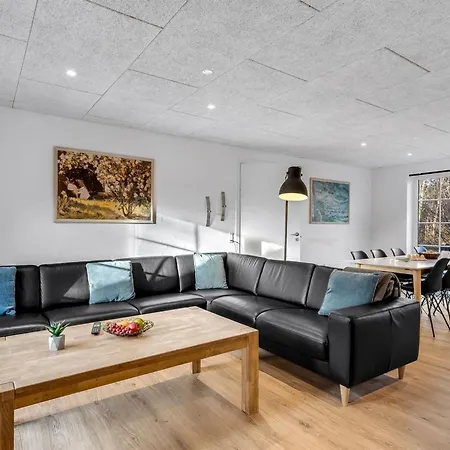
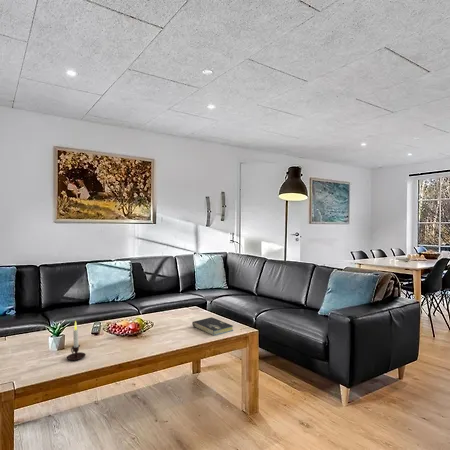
+ book [191,316,234,336]
+ candle [66,320,87,361]
